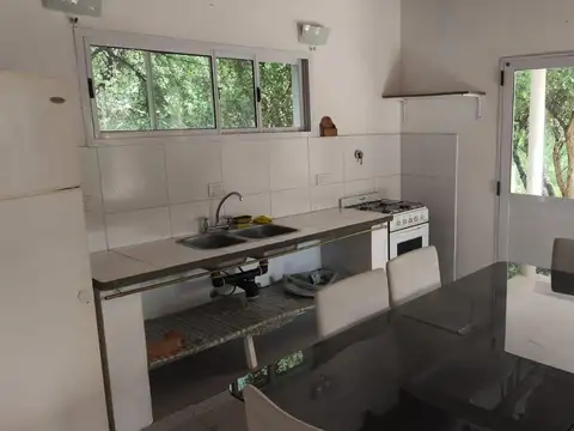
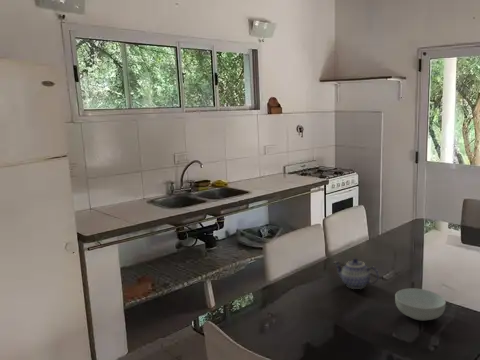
+ teapot [332,258,380,290]
+ cereal bowl [394,287,447,322]
